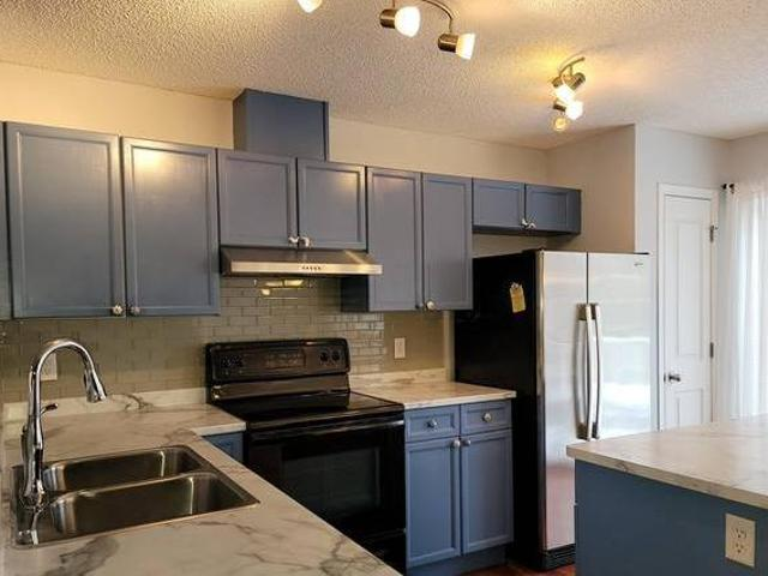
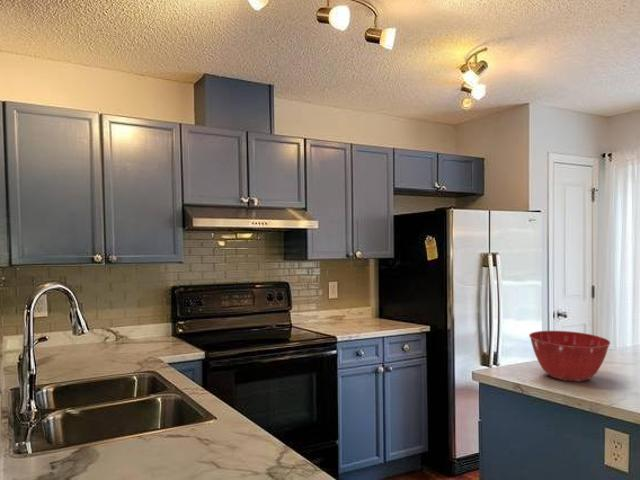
+ mixing bowl [528,330,611,383]
